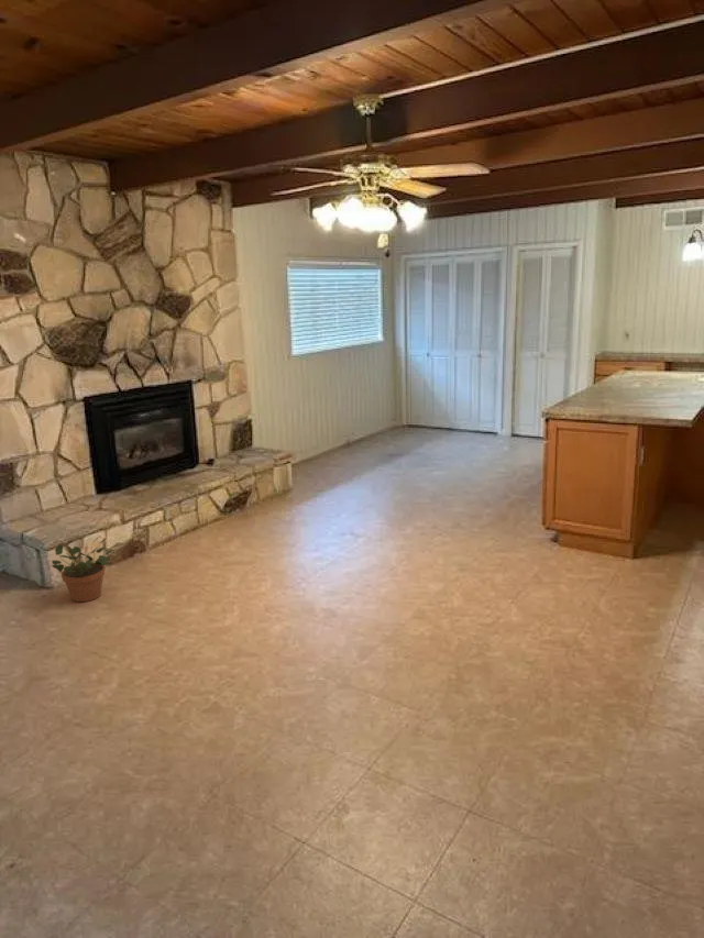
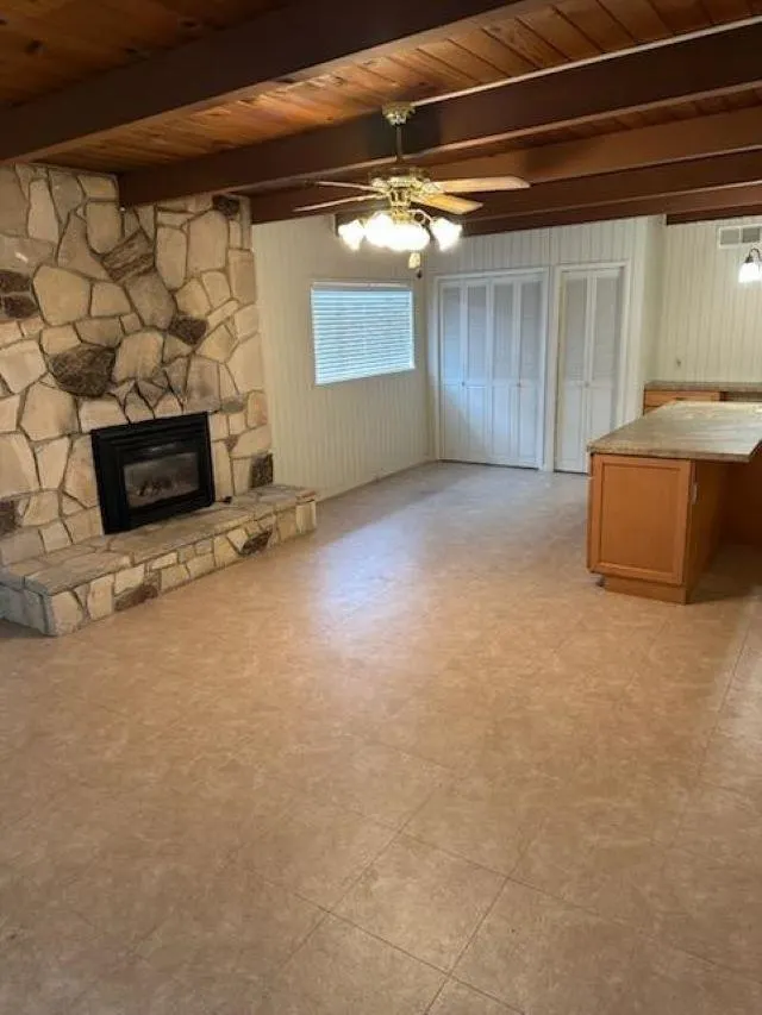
- potted plant [51,534,114,603]
